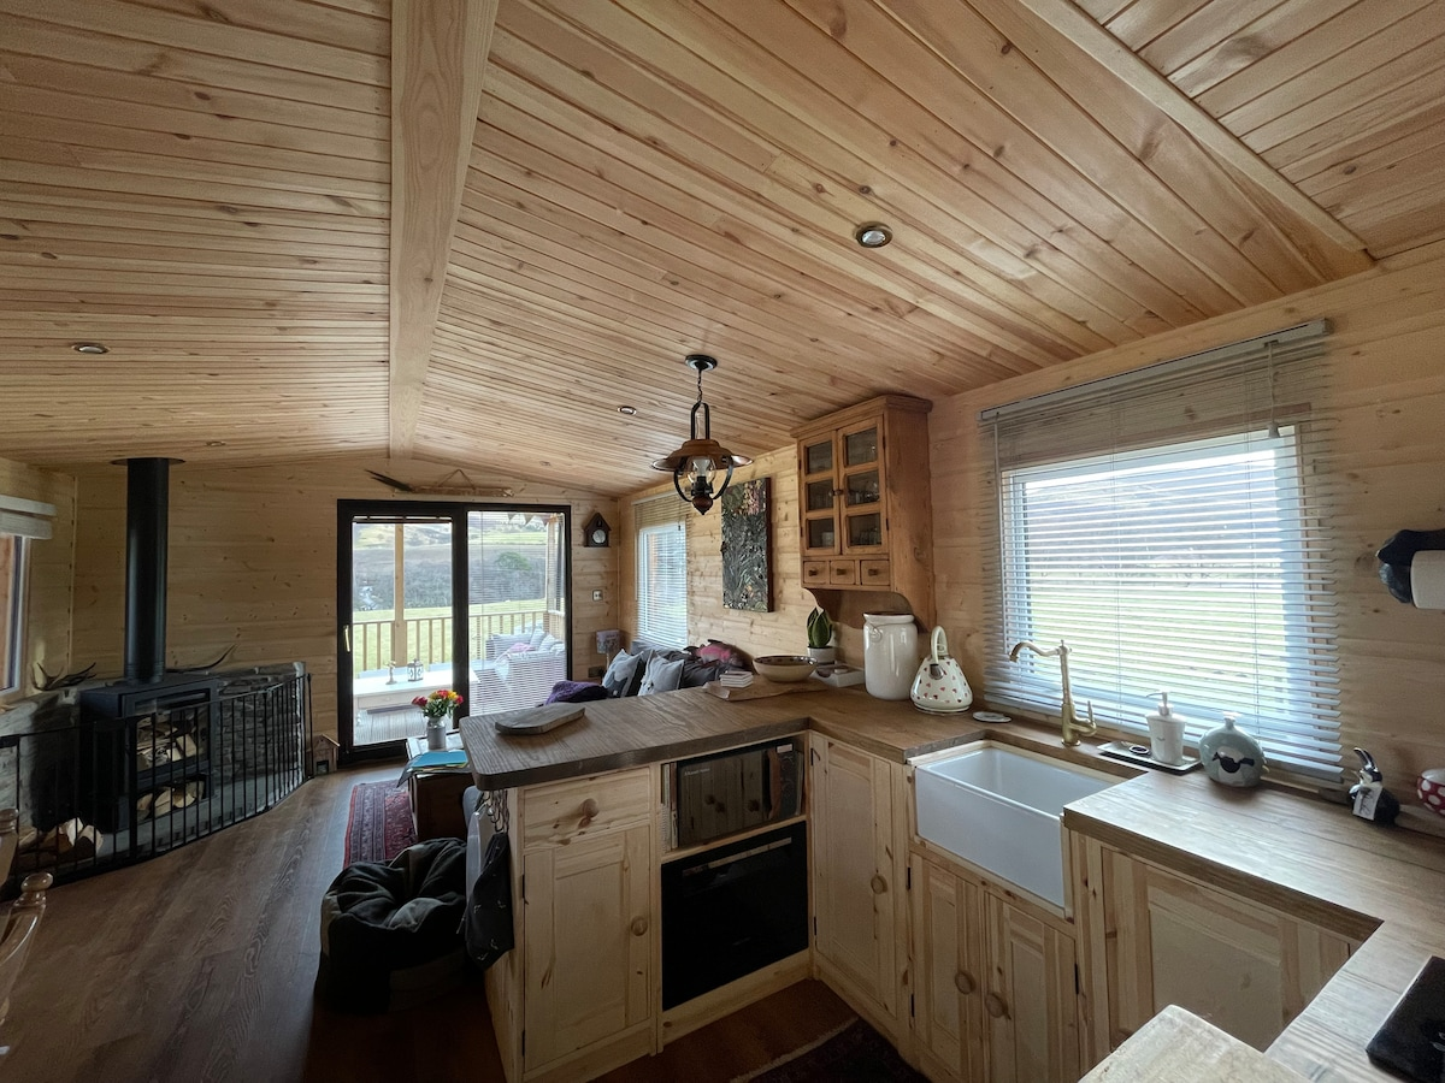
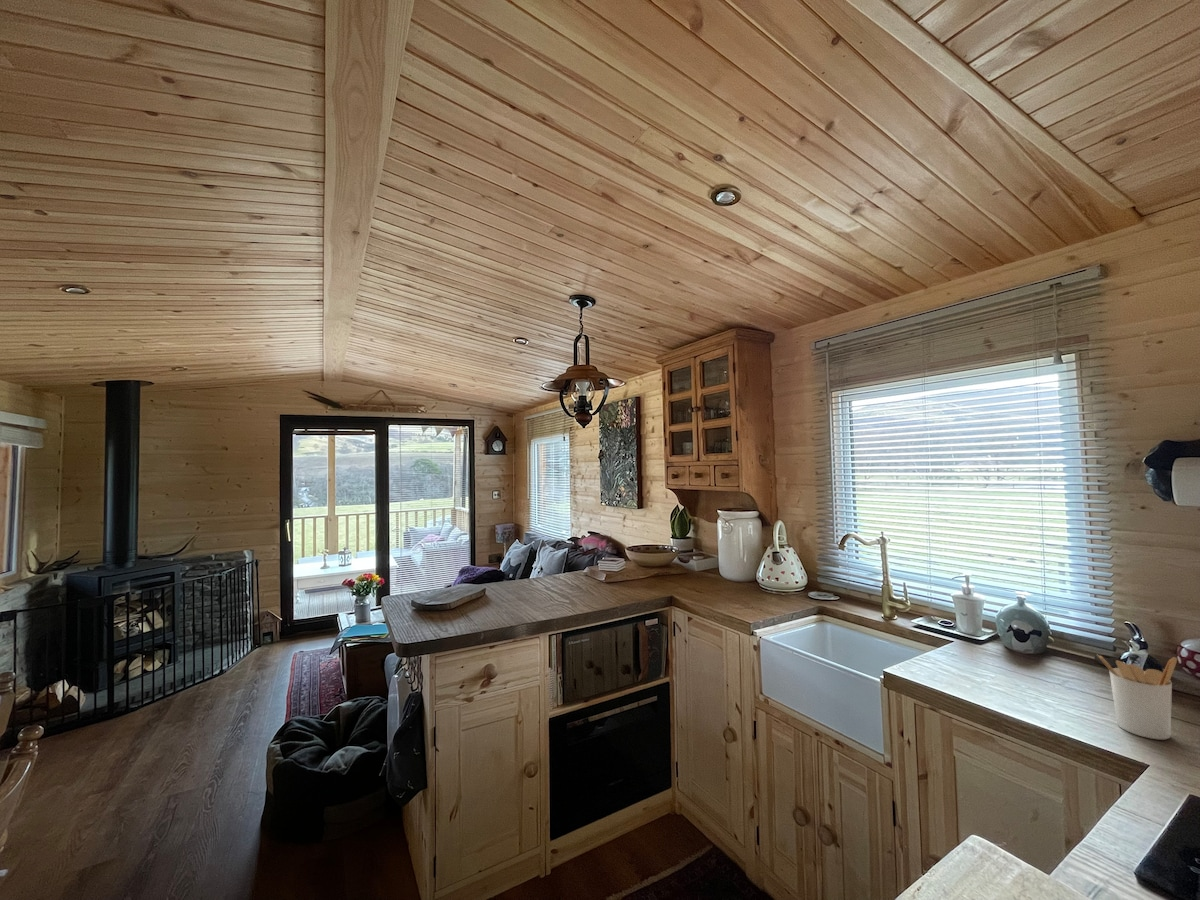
+ utensil holder [1096,654,1178,741]
